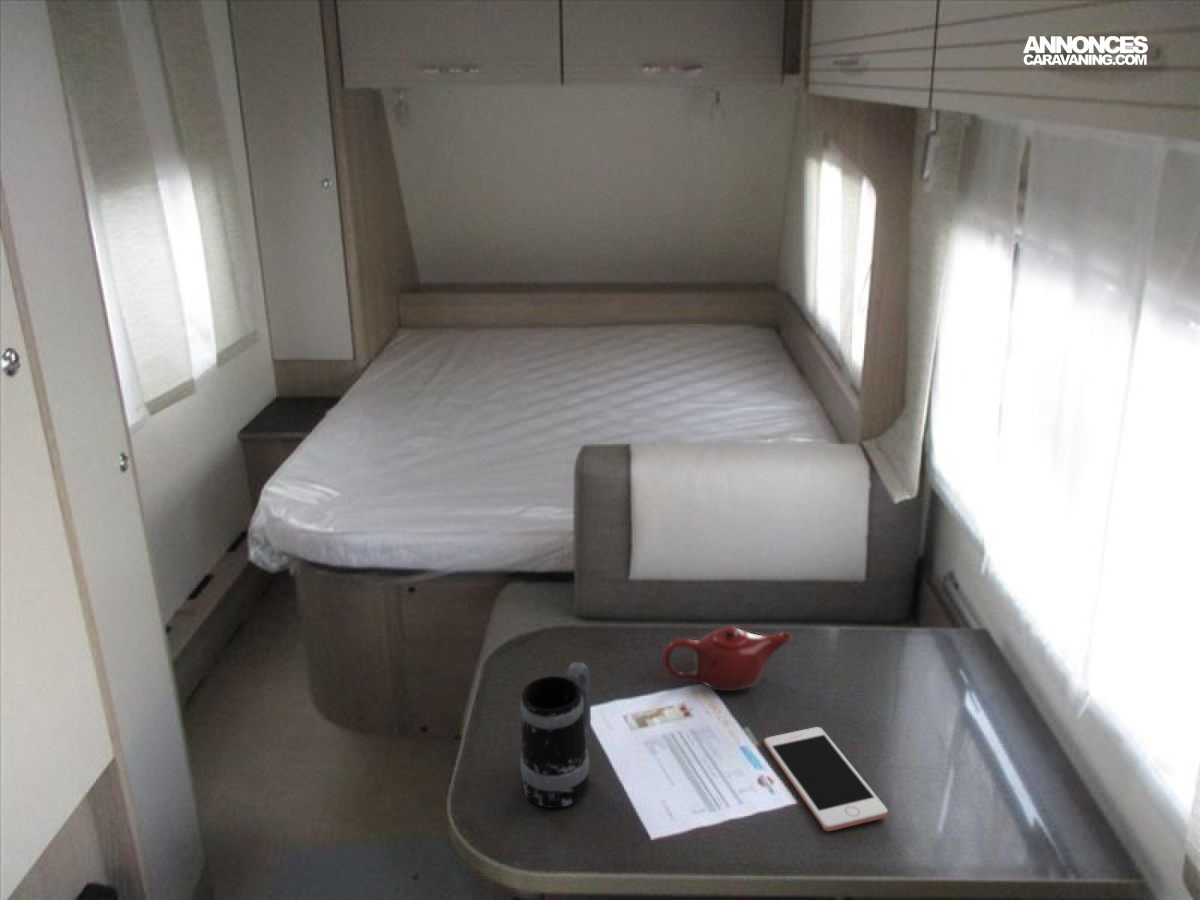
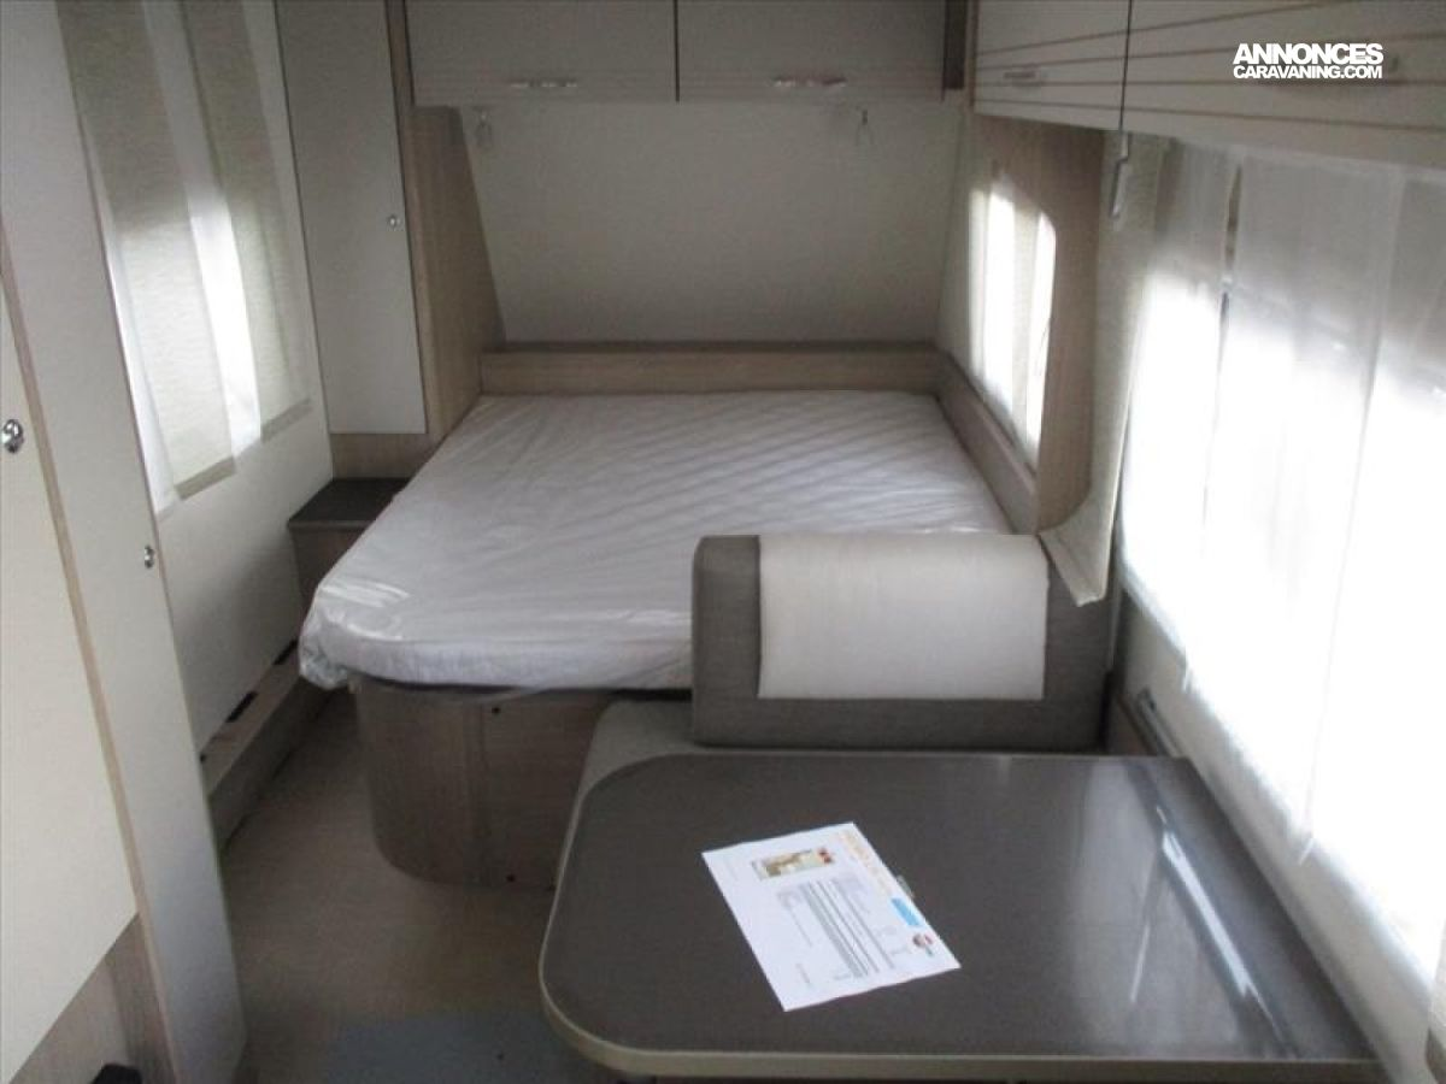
- mug [519,661,592,809]
- teapot [662,625,793,692]
- cell phone [763,726,889,832]
